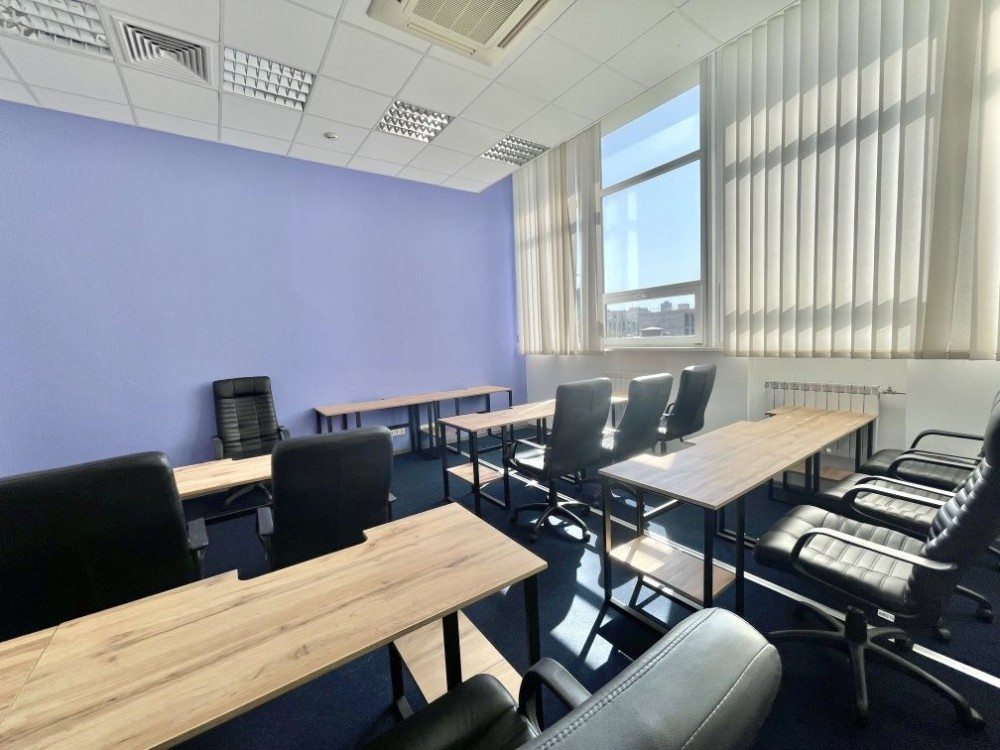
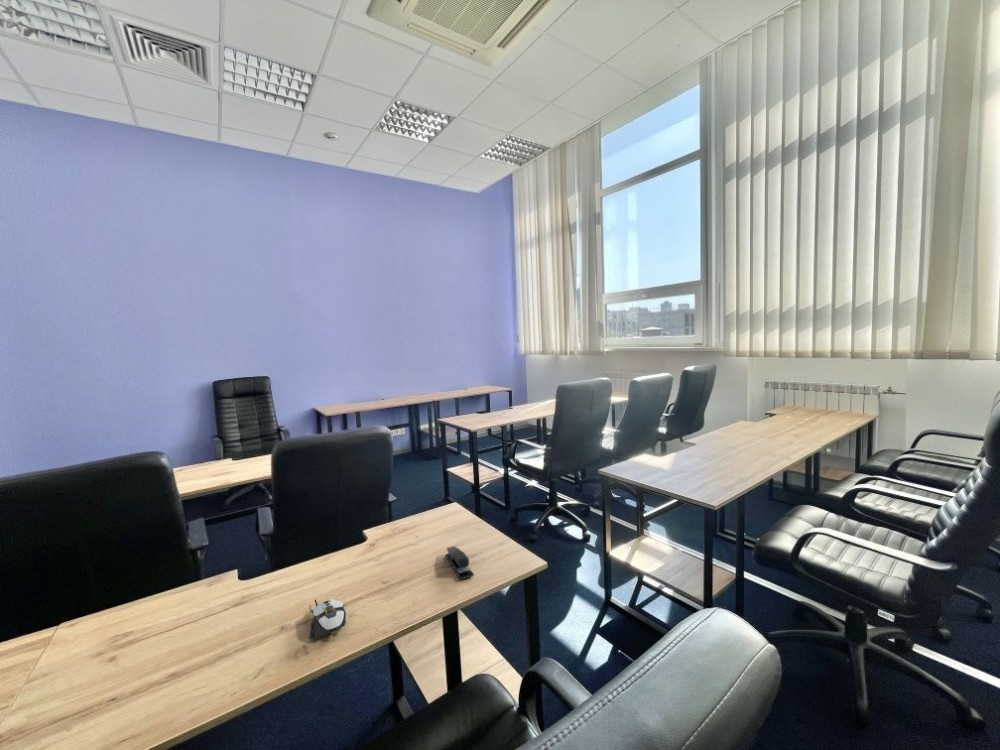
+ computer mouse [308,598,347,640]
+ stapler [444,545,475,581]
